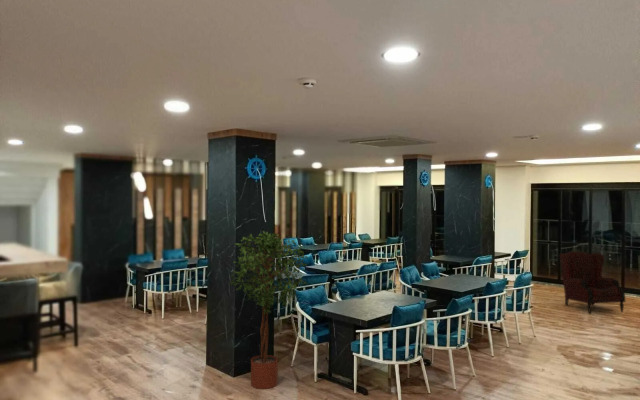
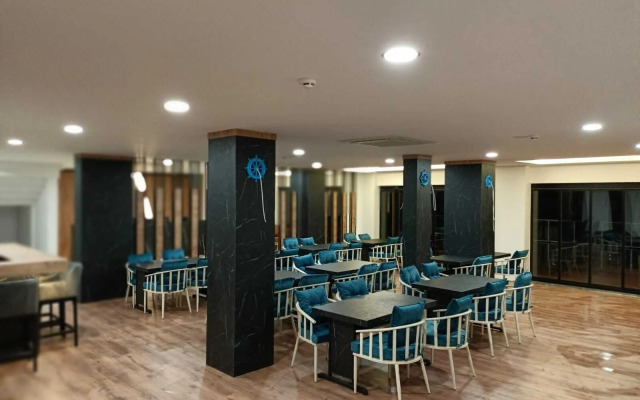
- potted tree [228,230,309,390]
- armchair [558,250,626,315]
